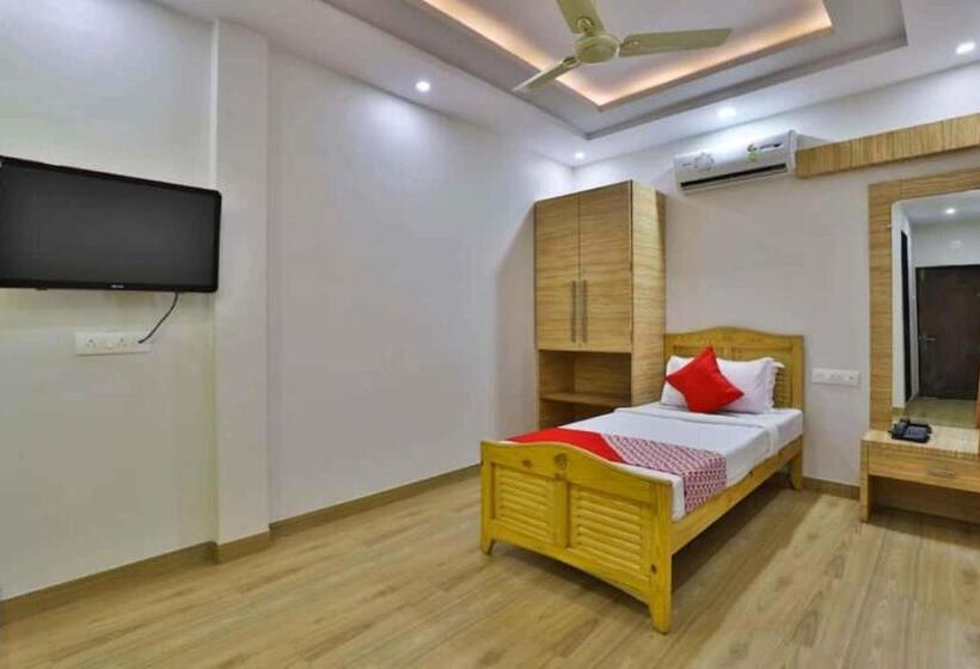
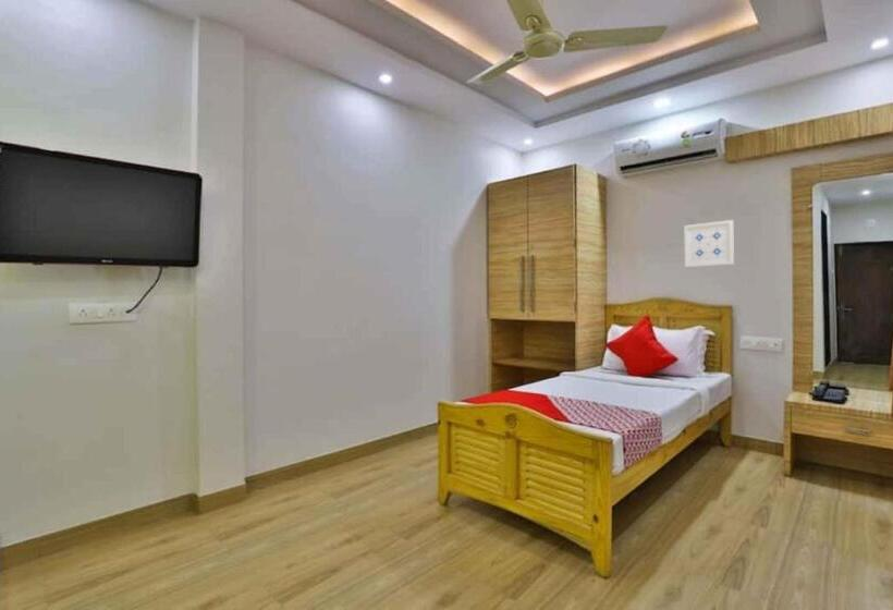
+ wall art [684,219,735,268]
